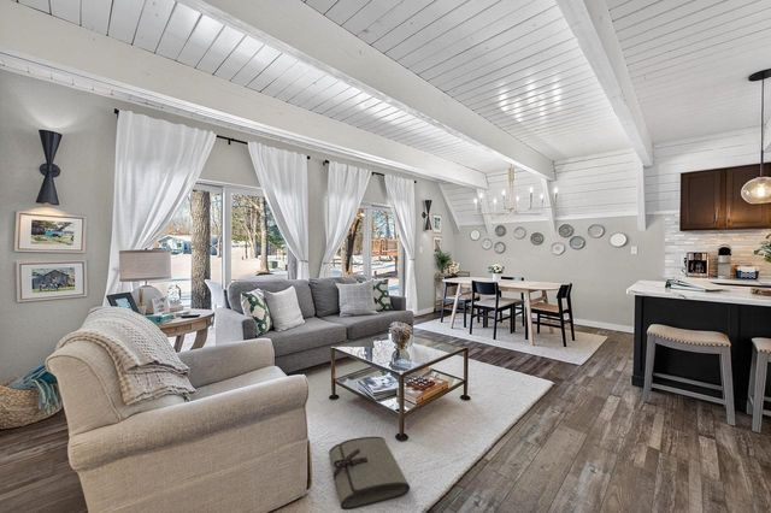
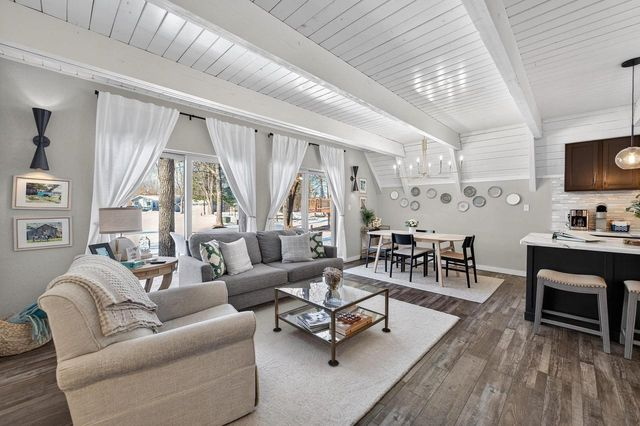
- tool roll [328,436,411,511]
